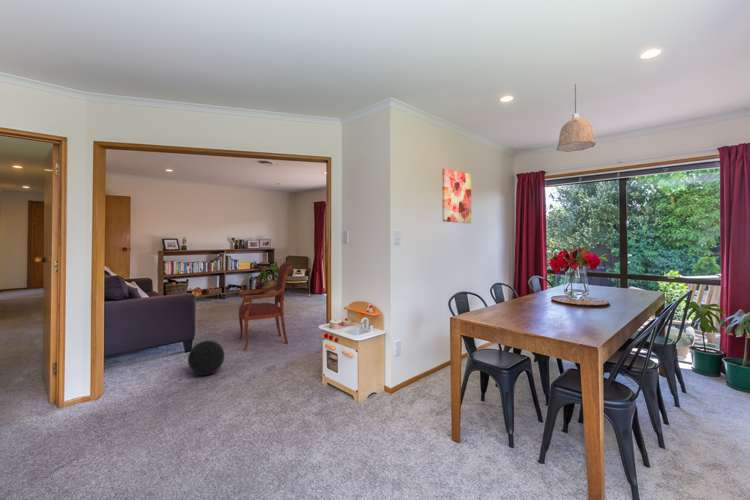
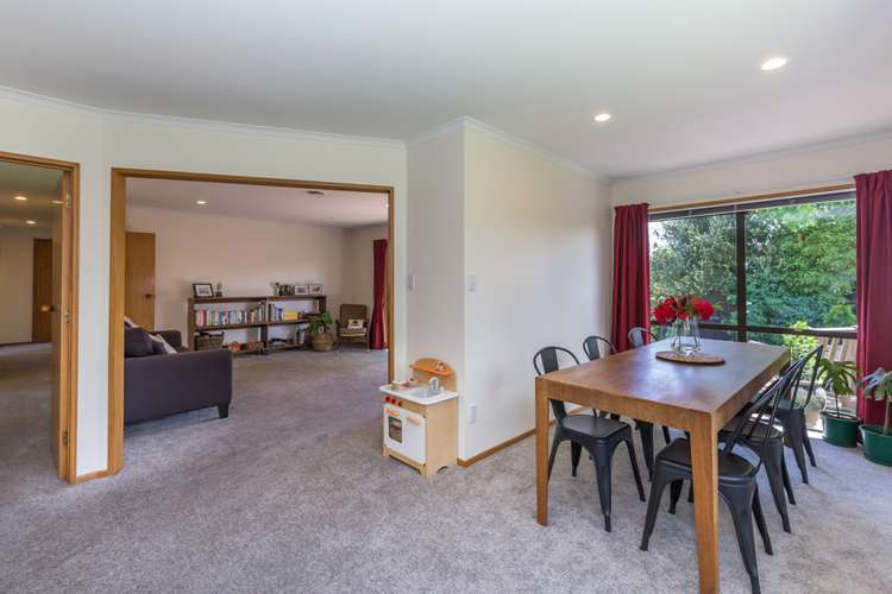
- wall art [441,167,472,224]
- armchair [238,261,294,351]
- decorative ball [187,340,225,376]
- pendant lamp [556,83,596,153]
